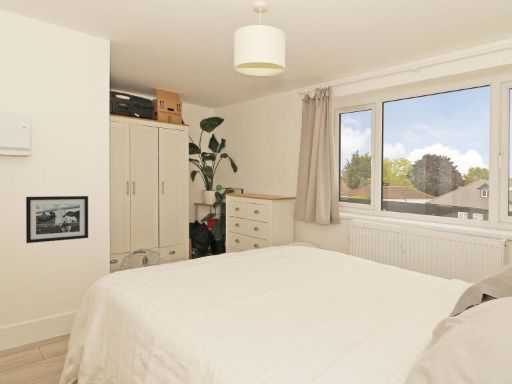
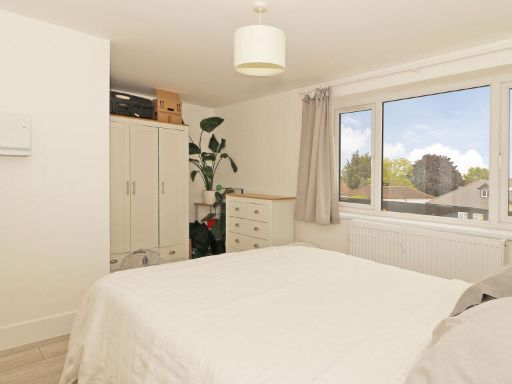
- picture frame [25,195,89,244]
